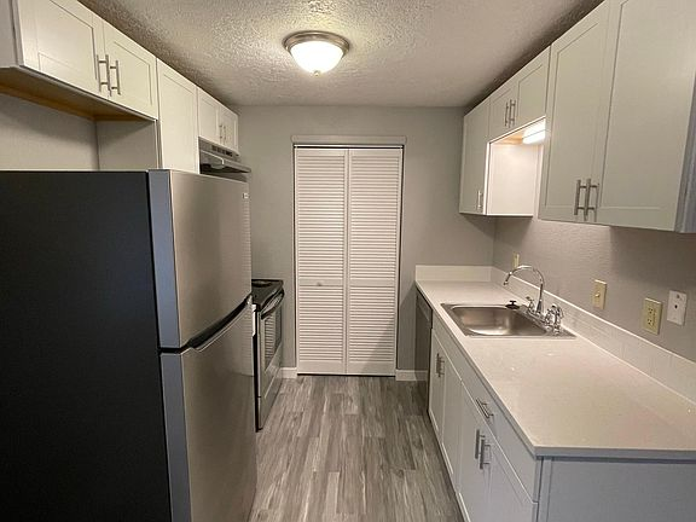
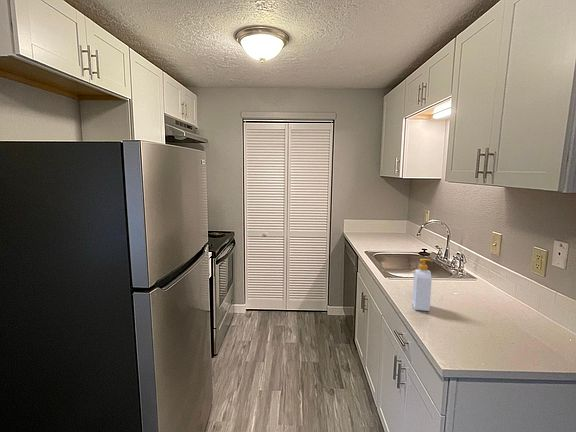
+ soap bottle [412,258,434,312]
